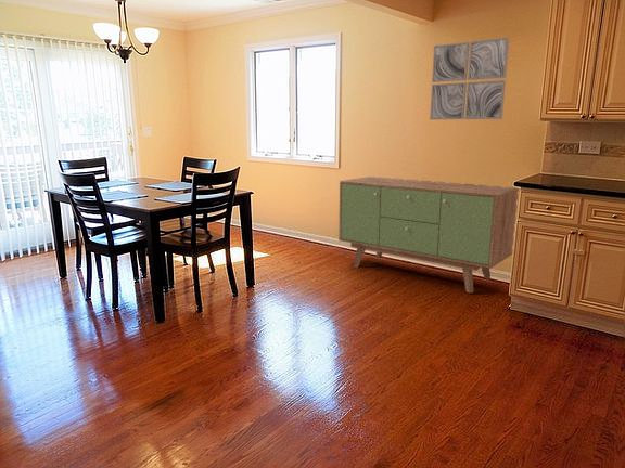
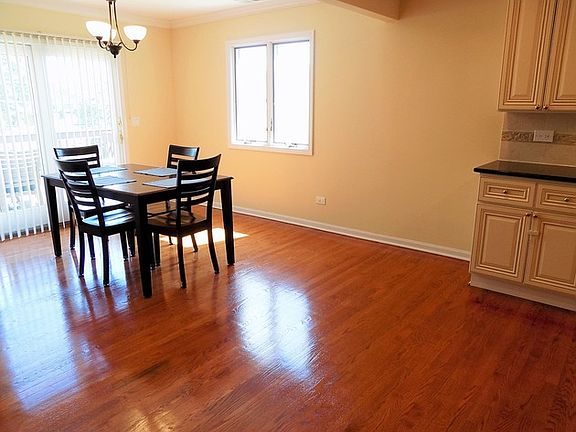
- sideboard [337,176,520,294]
- wall art [429,37,510,120]
